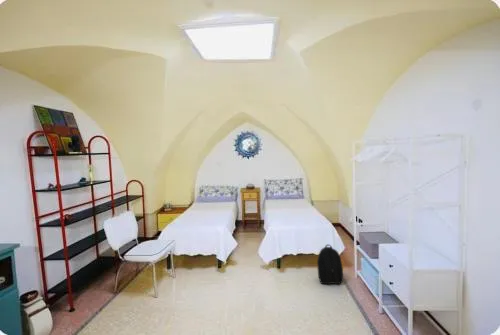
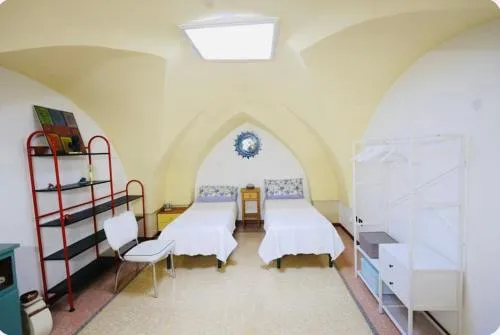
- backpack [316,243,344,285]
